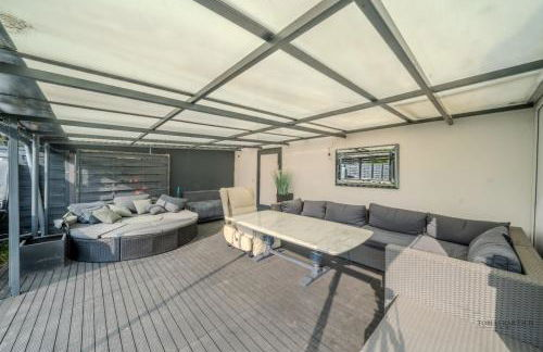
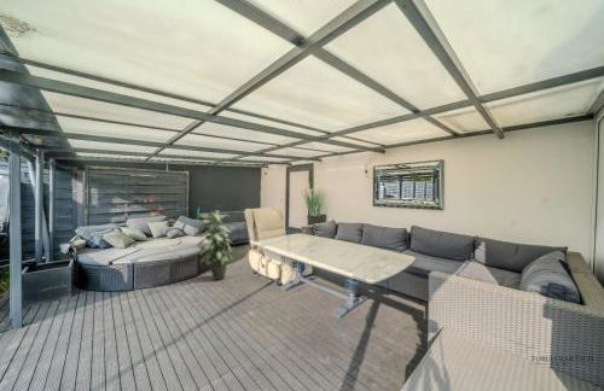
+ indoor plant [194,209,237,281]
